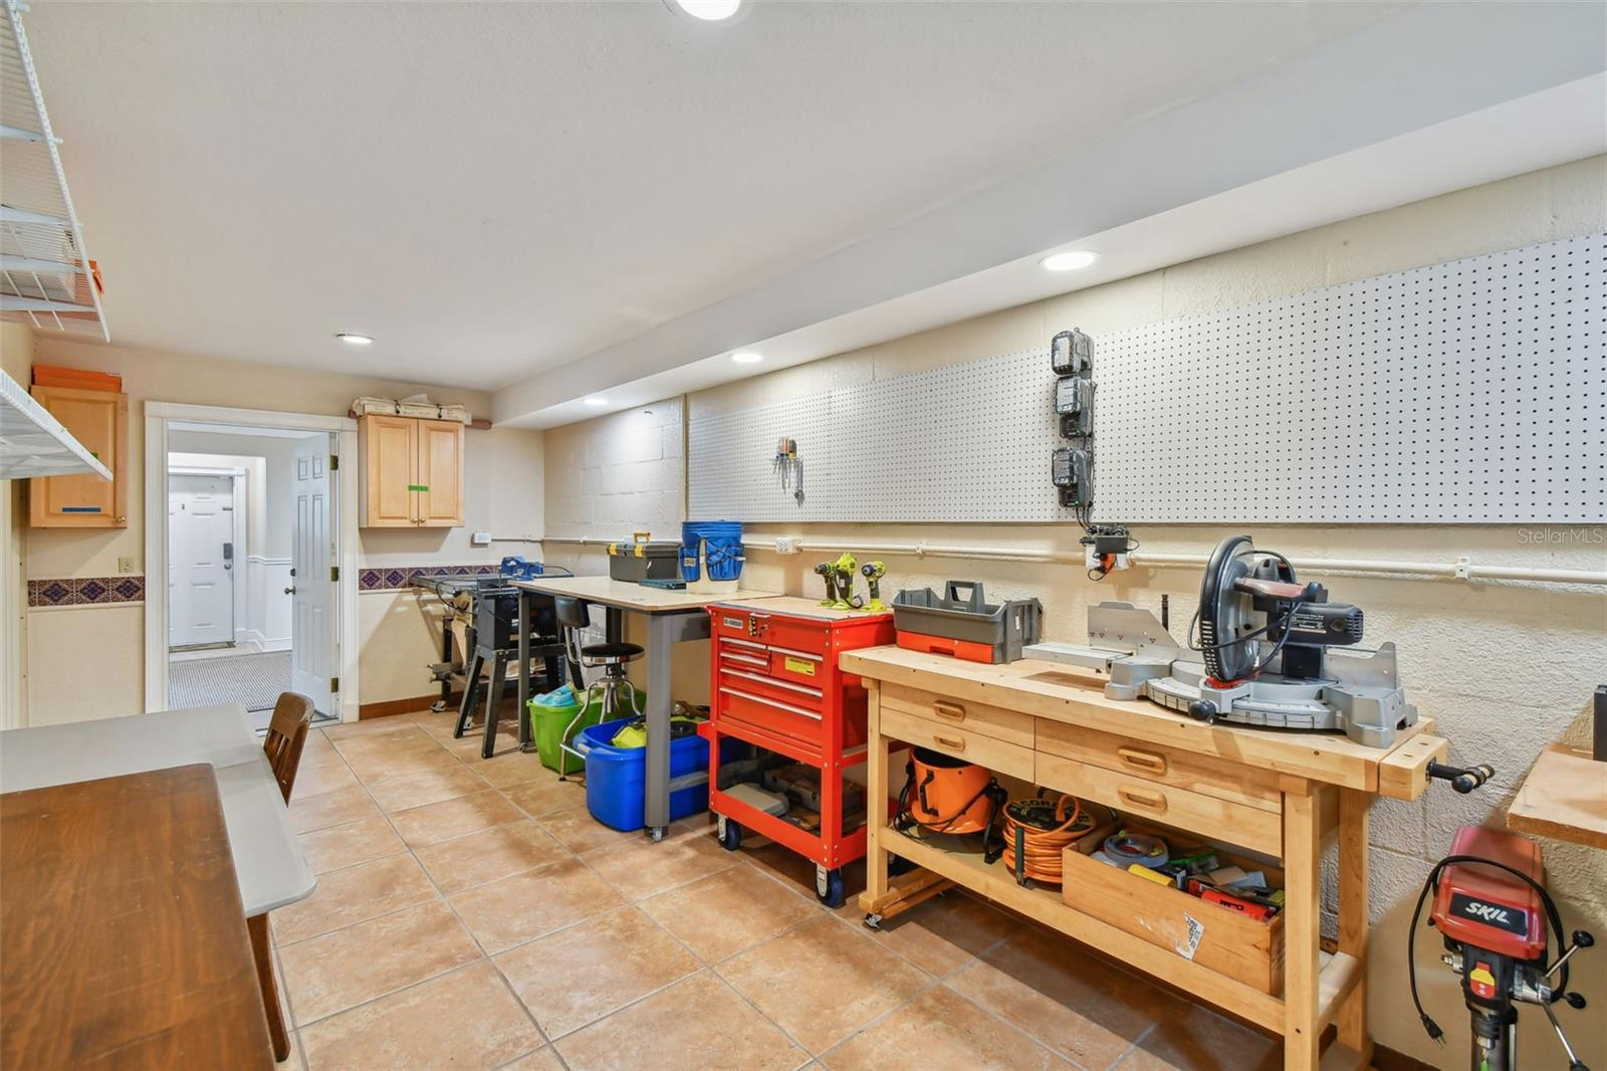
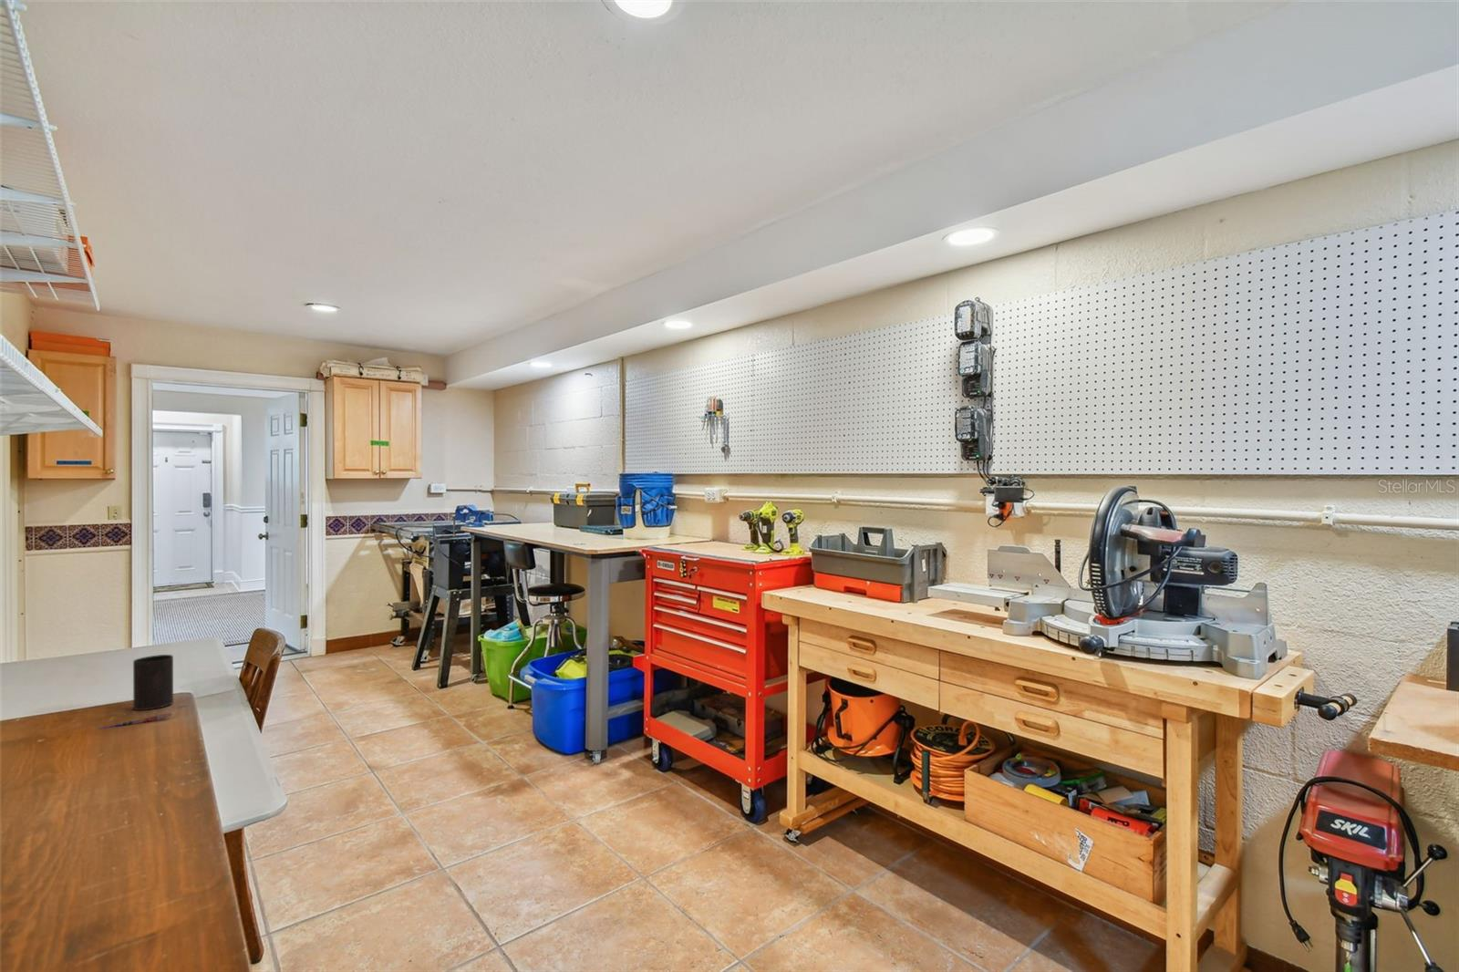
+ cup [132,654,175,712]
+ pen [94,712,172,730]
